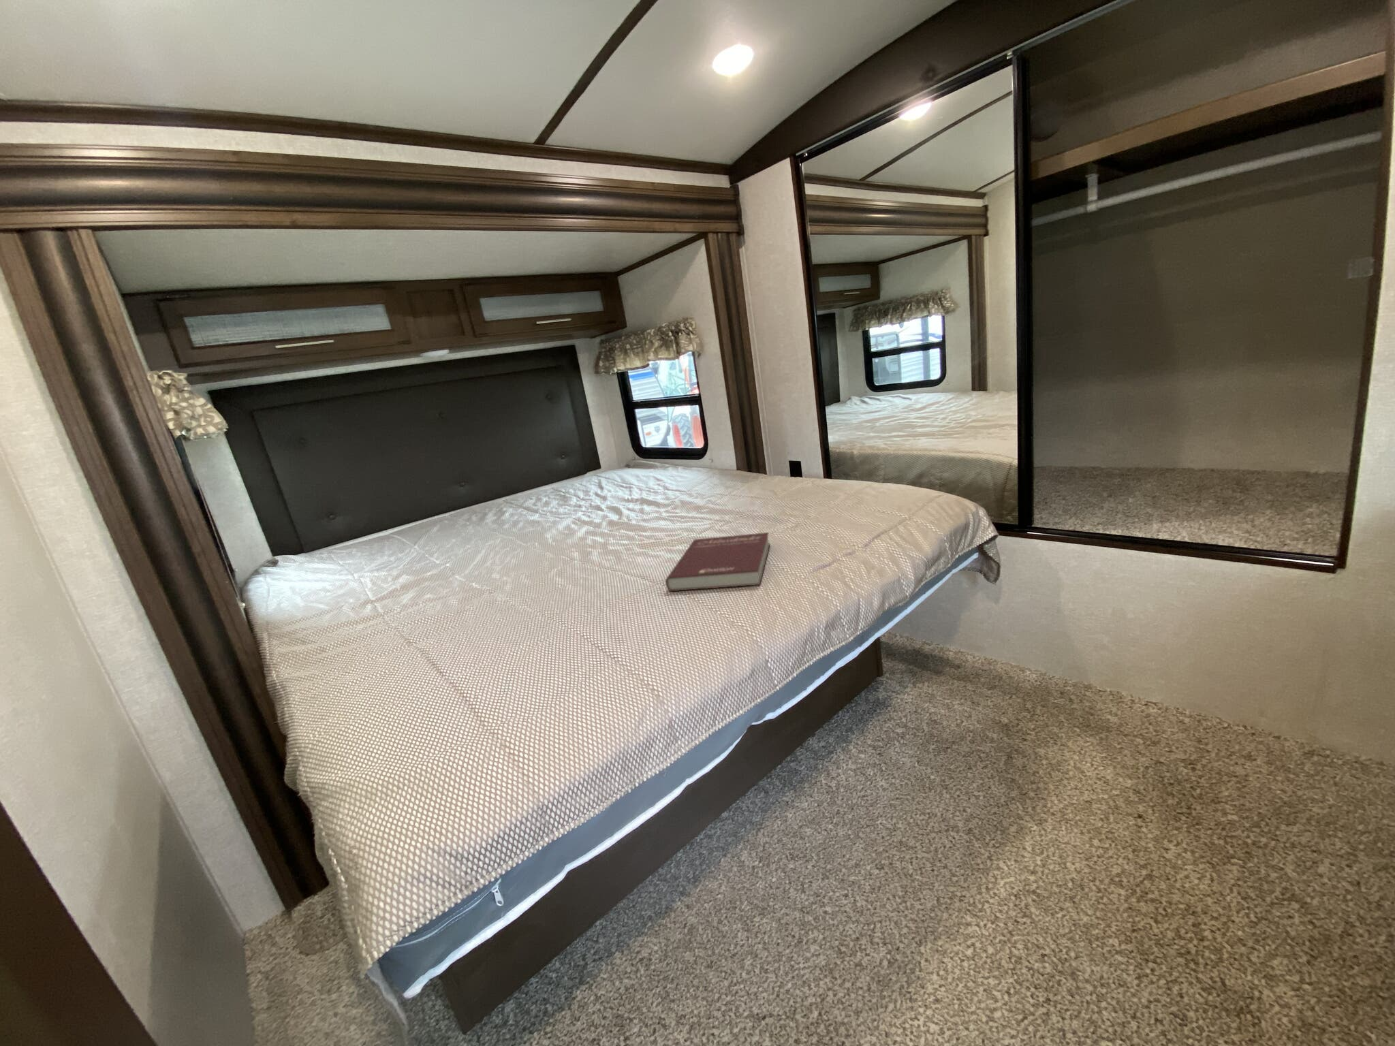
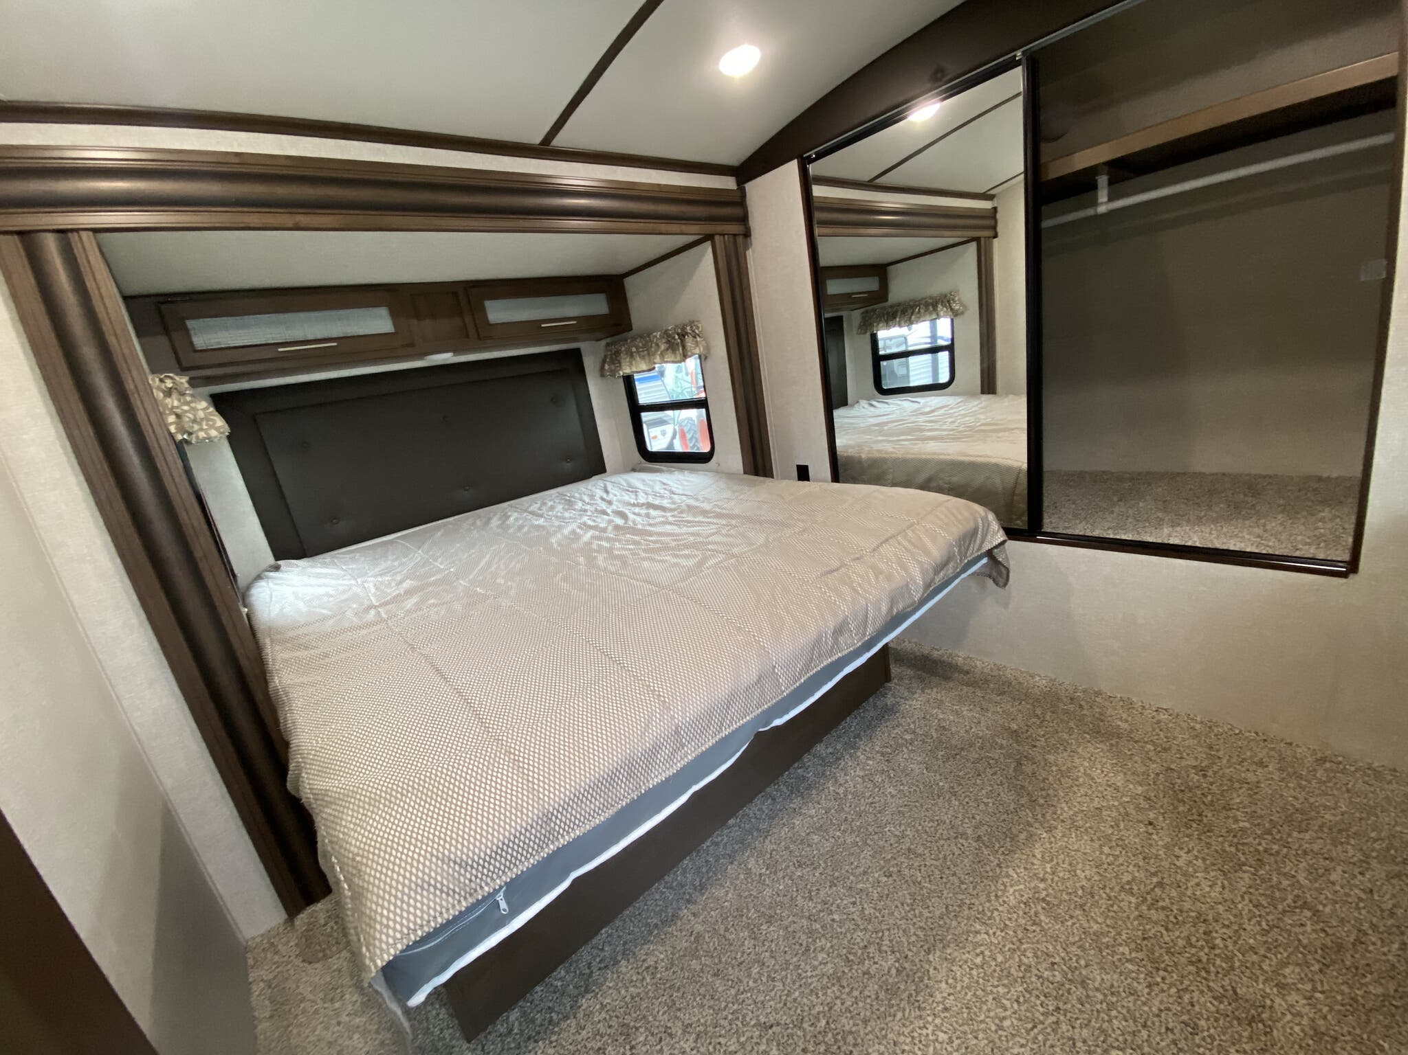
- book [665,532,771,592]
